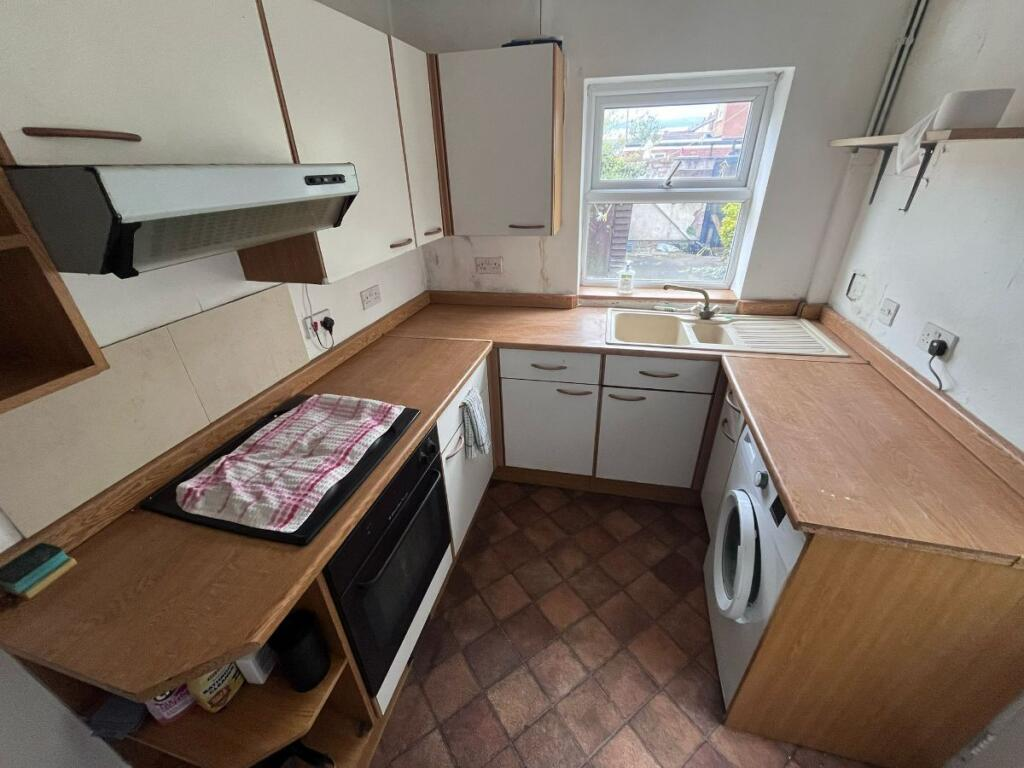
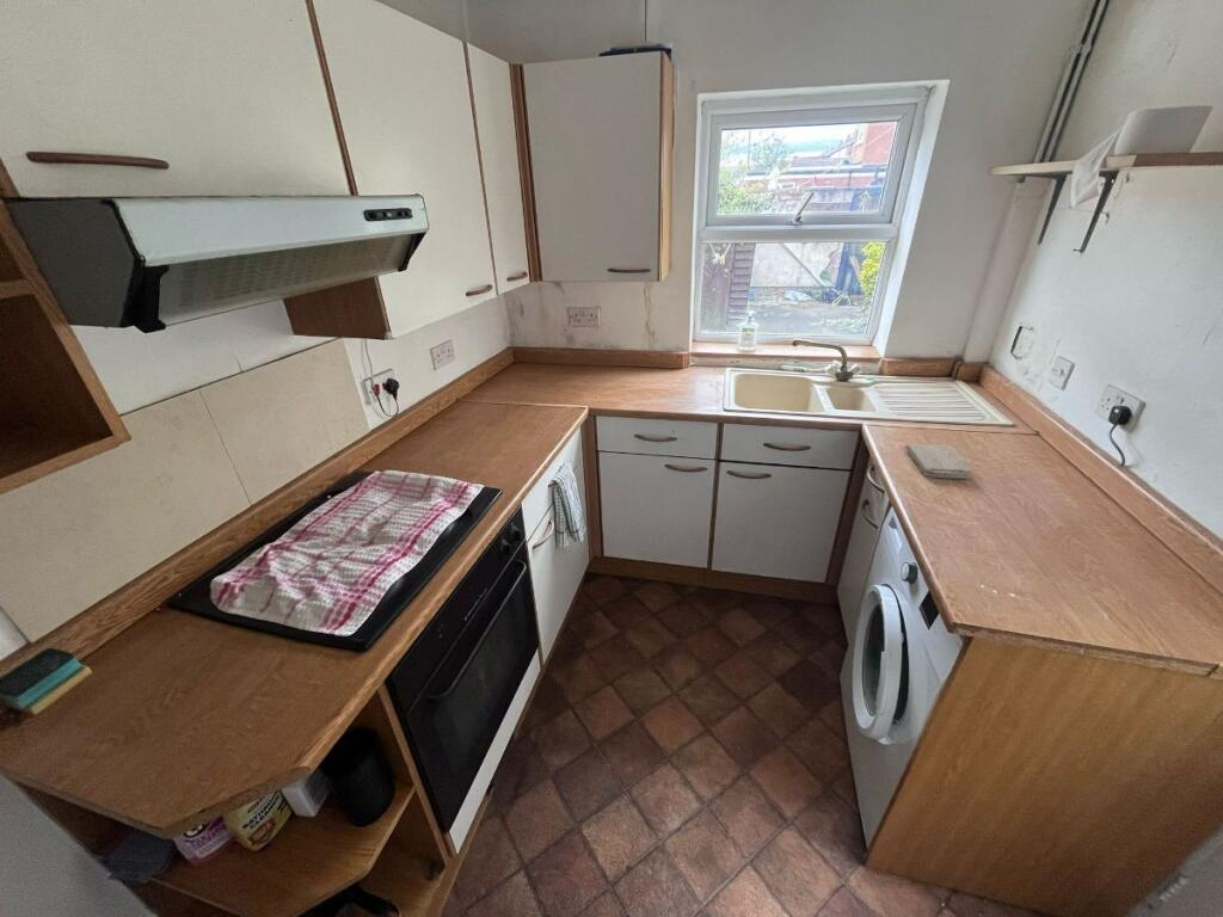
+ washcloth [904,443,972,480]
